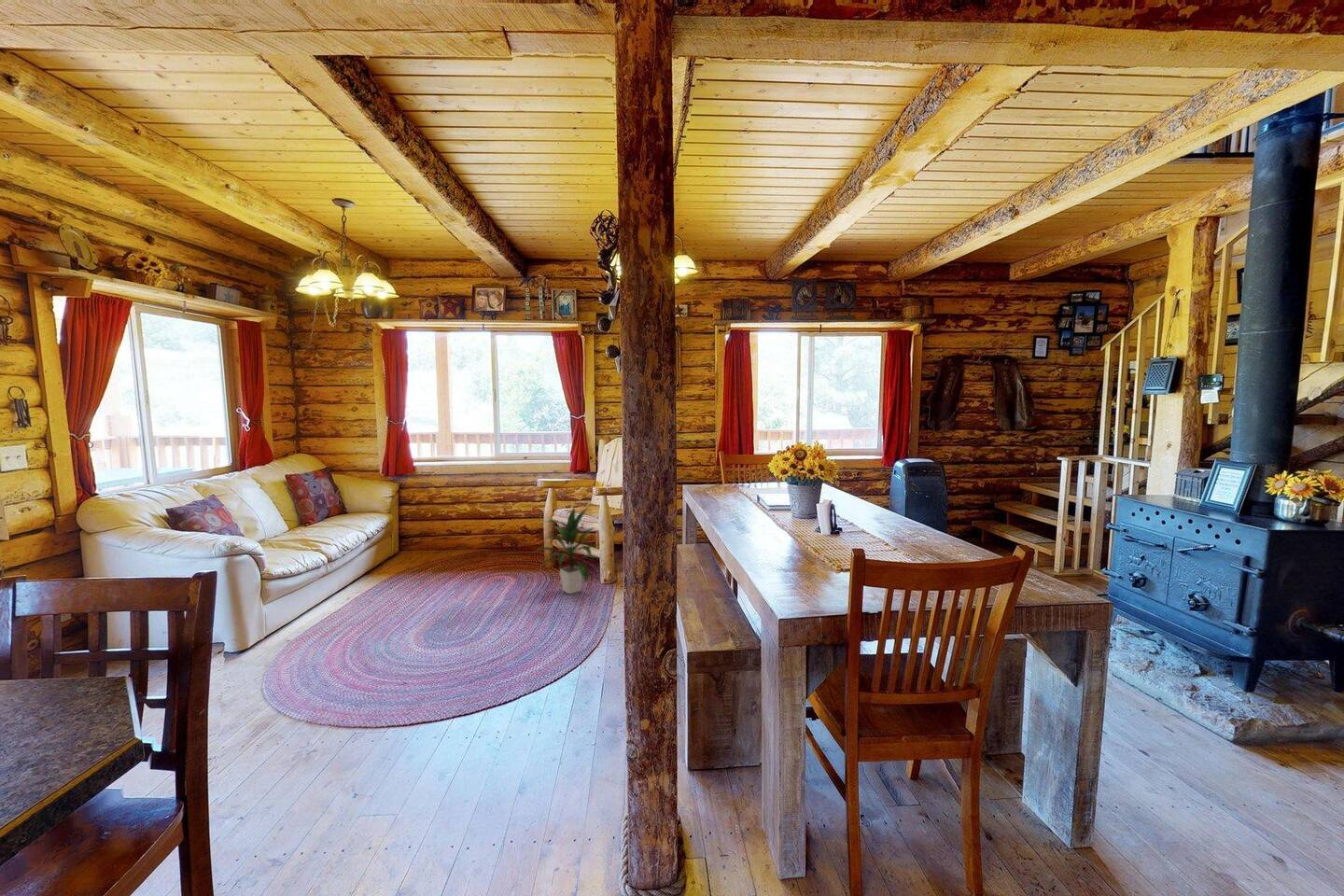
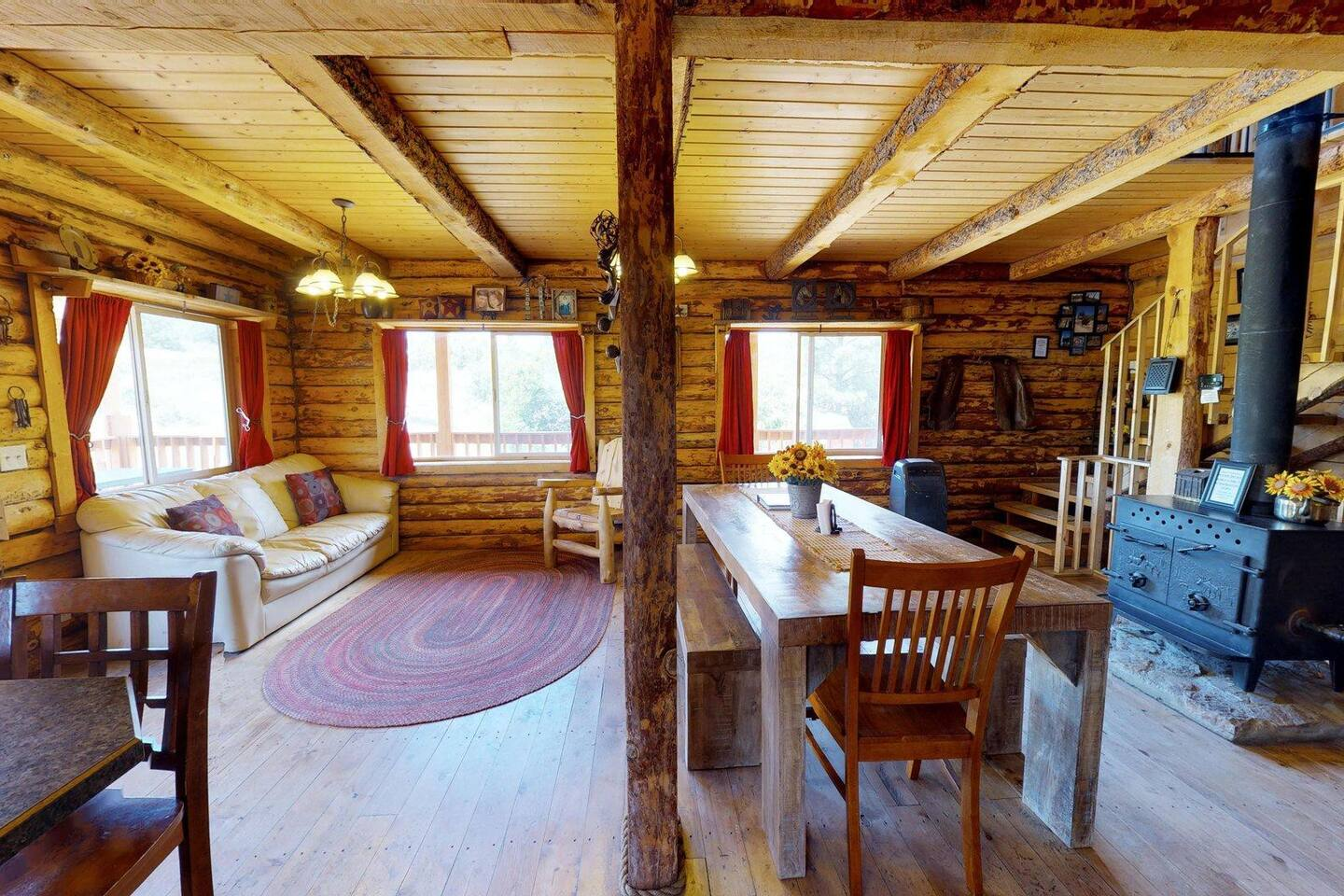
- indoor plant [534,505,601,595]
